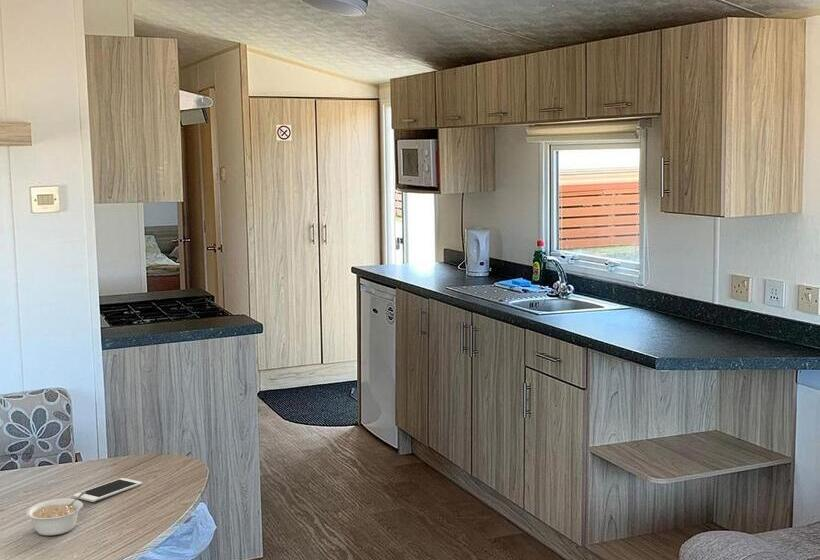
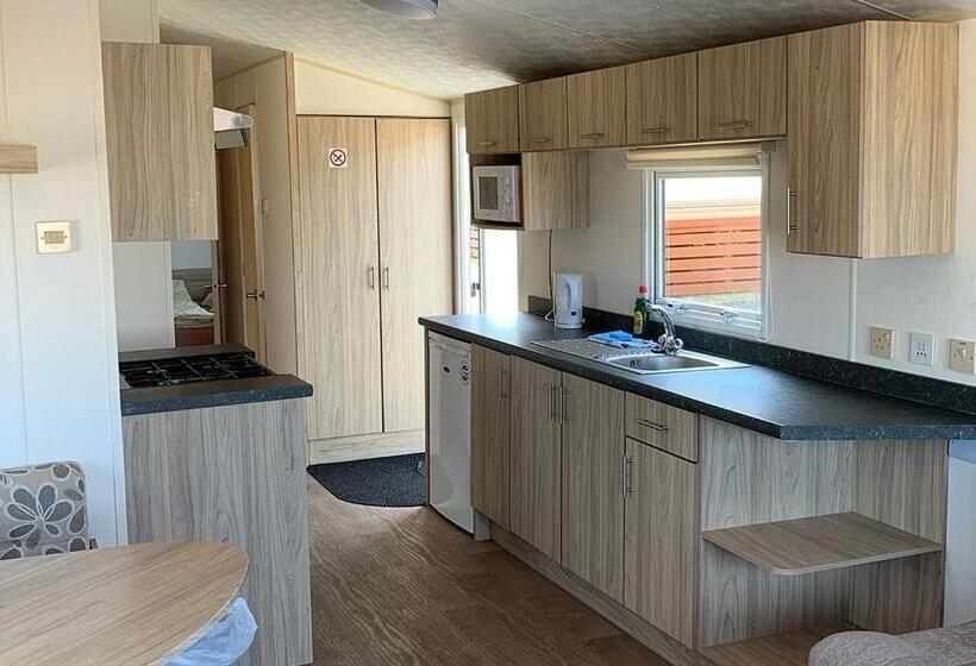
- legume [25,491,86,536]
- cell phone [72,477,143,503]
